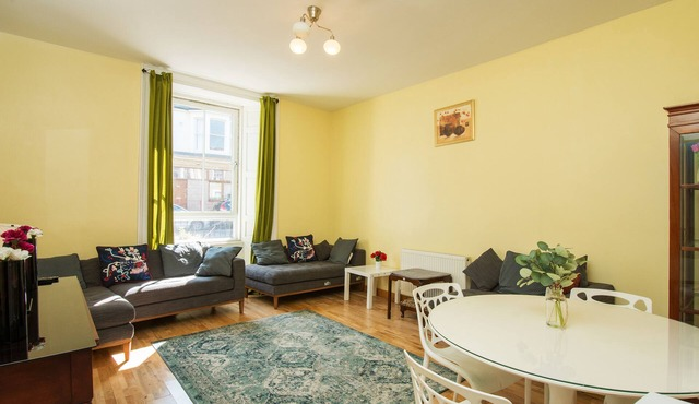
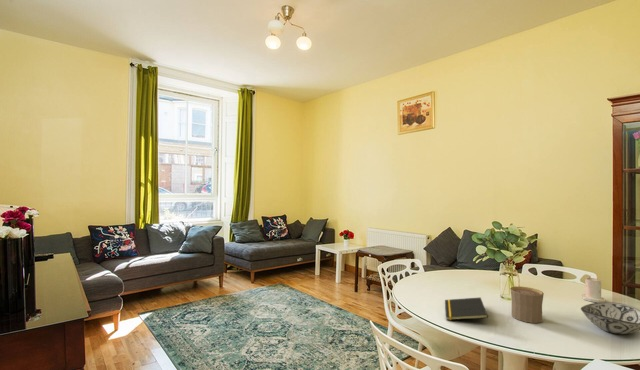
+ notepad [444,297,489,321]
+ candle [581,275,607,303]
+ decorative bowl [580,301,640,335]
+ cup [509,286,545,324]
